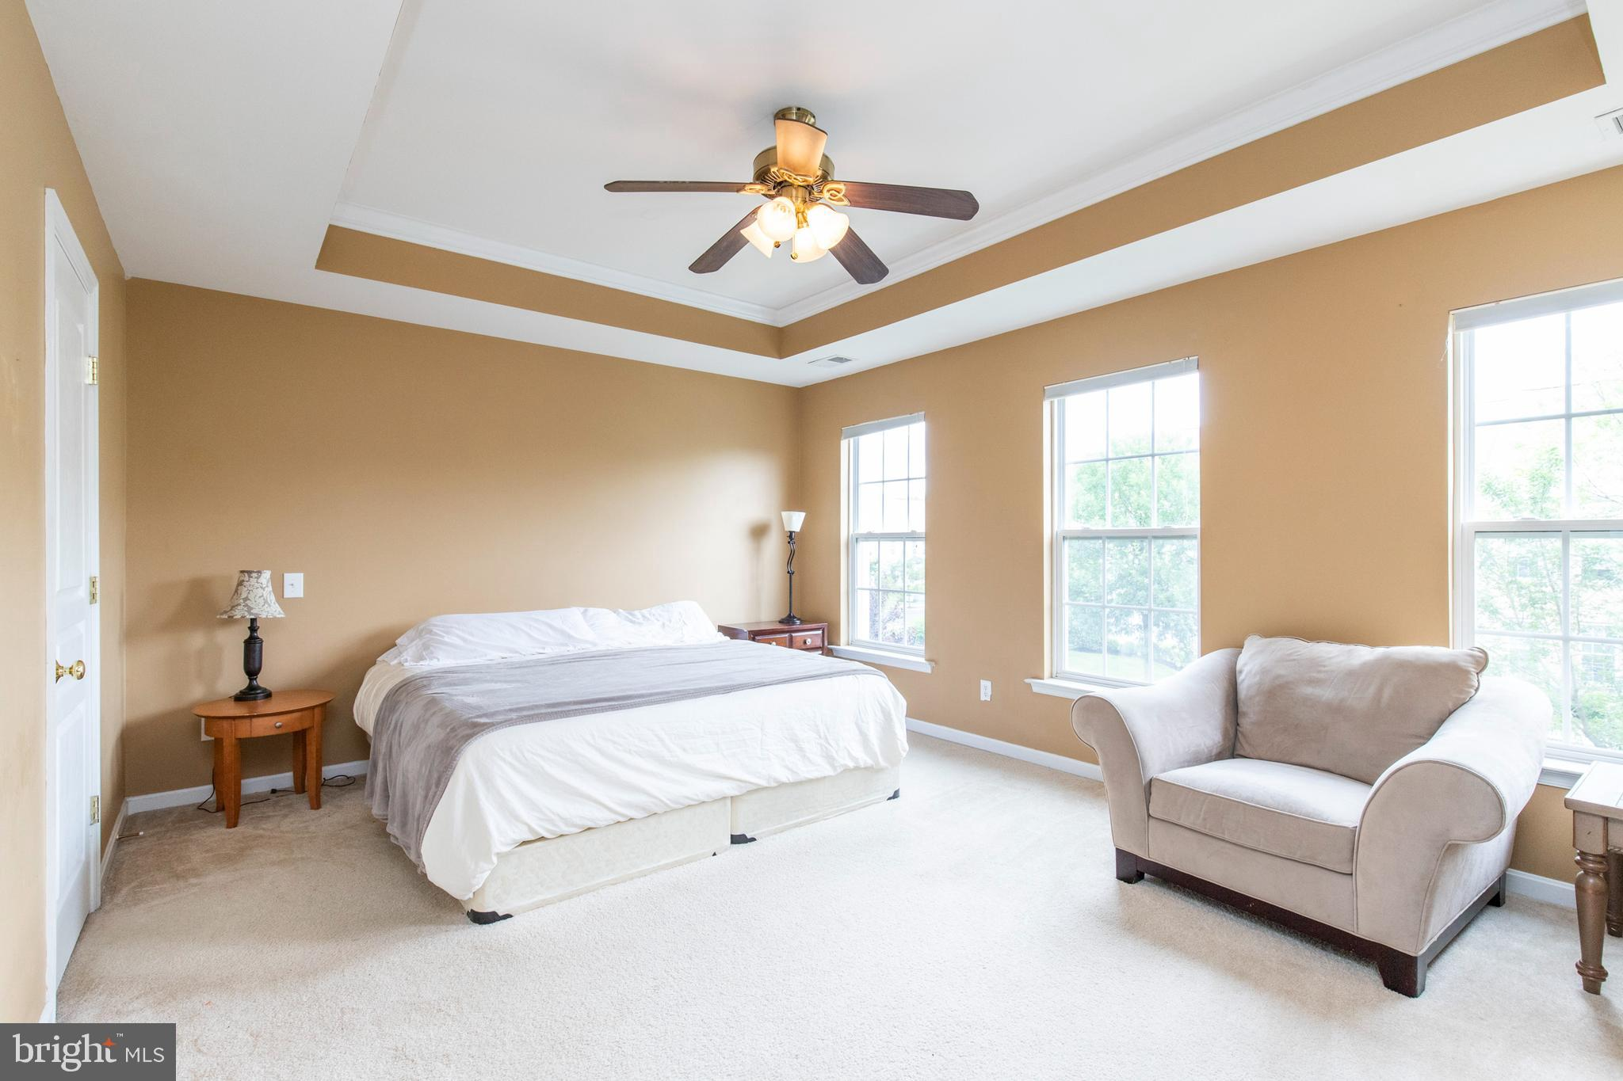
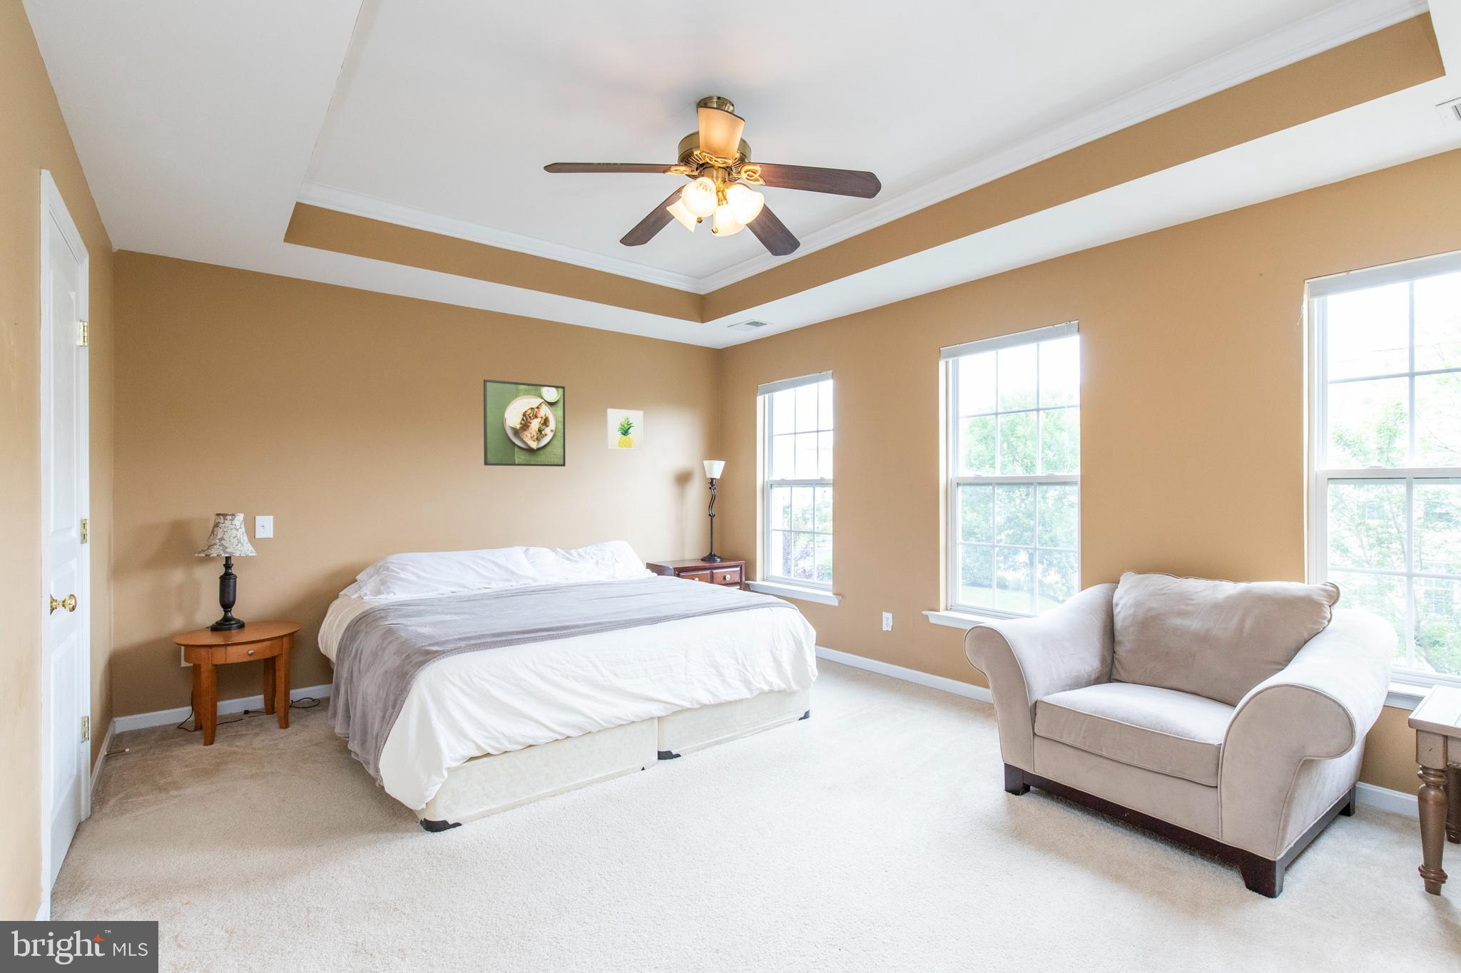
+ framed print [483,379,566,467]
+ wall art [606,407,644,451]
